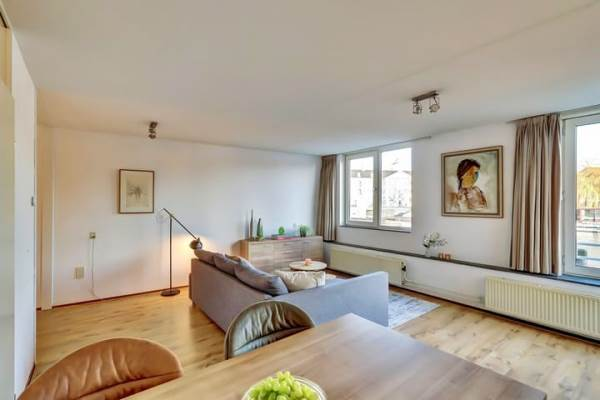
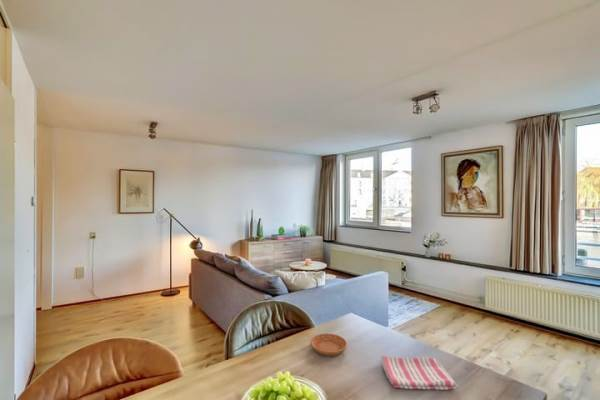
+ dish towel [380,354,459,391]
+ saucer [310,333,348,357]
